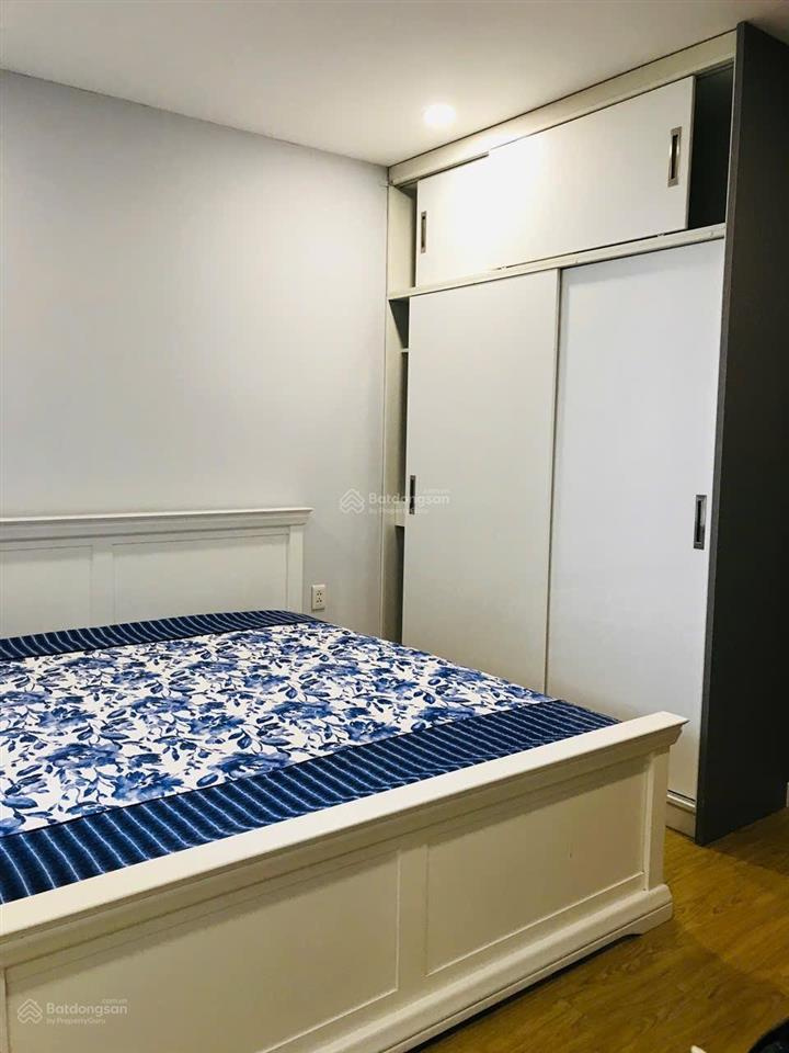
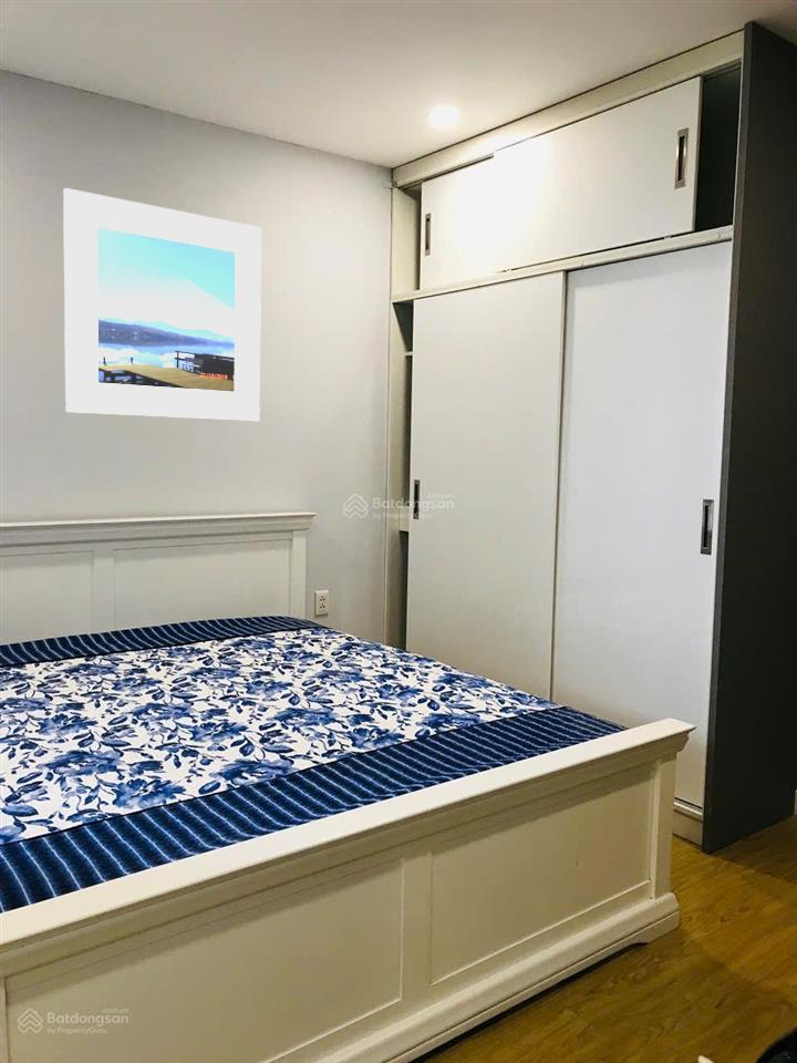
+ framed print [62,187,262,422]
